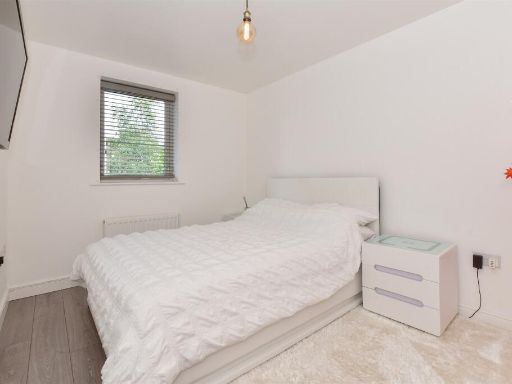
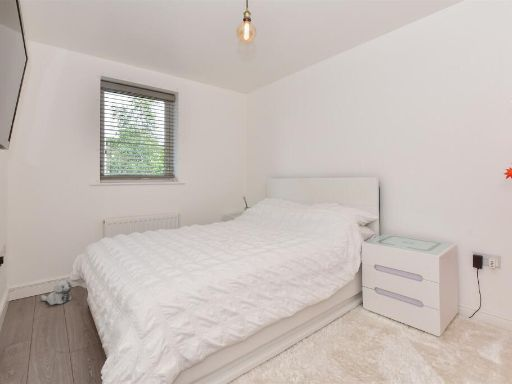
+ plush toy [40,279,73,306]
